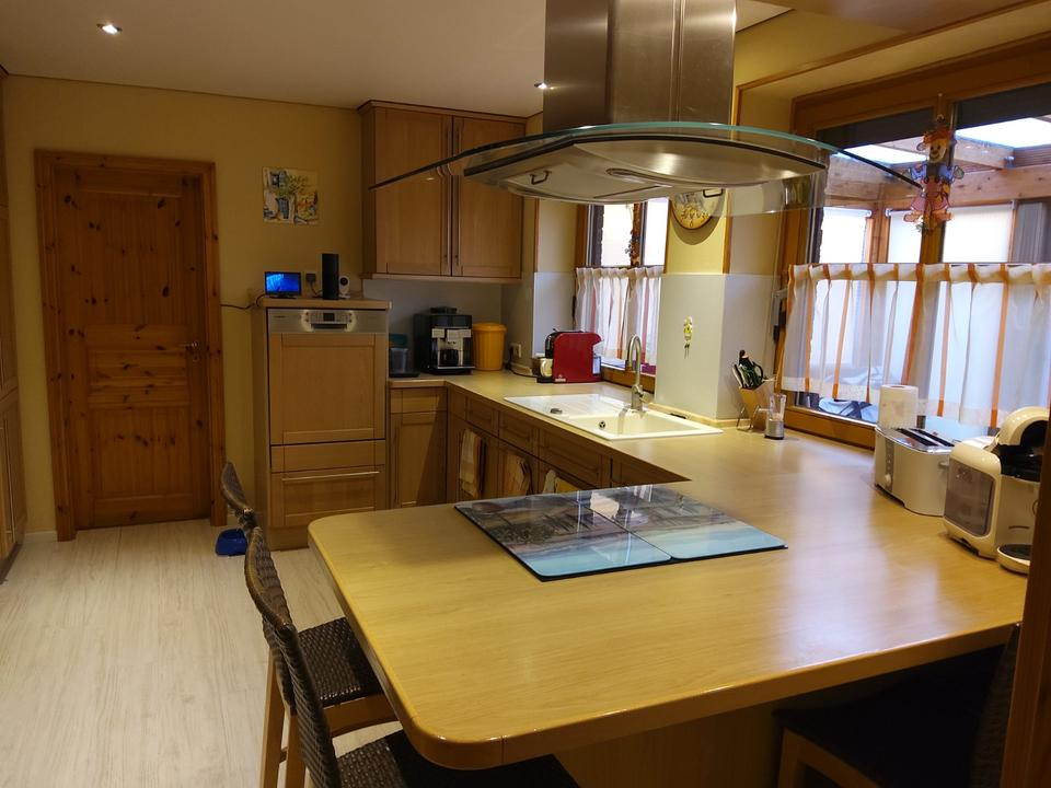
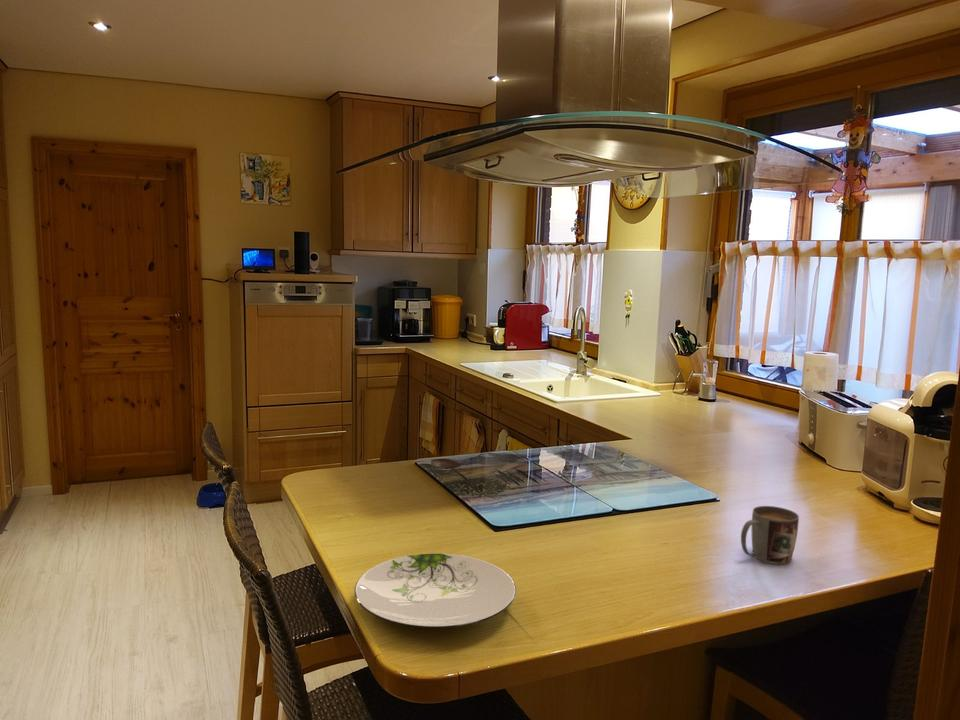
+ plate [354,553,517,629]
+ mug [740,505,800,565]
